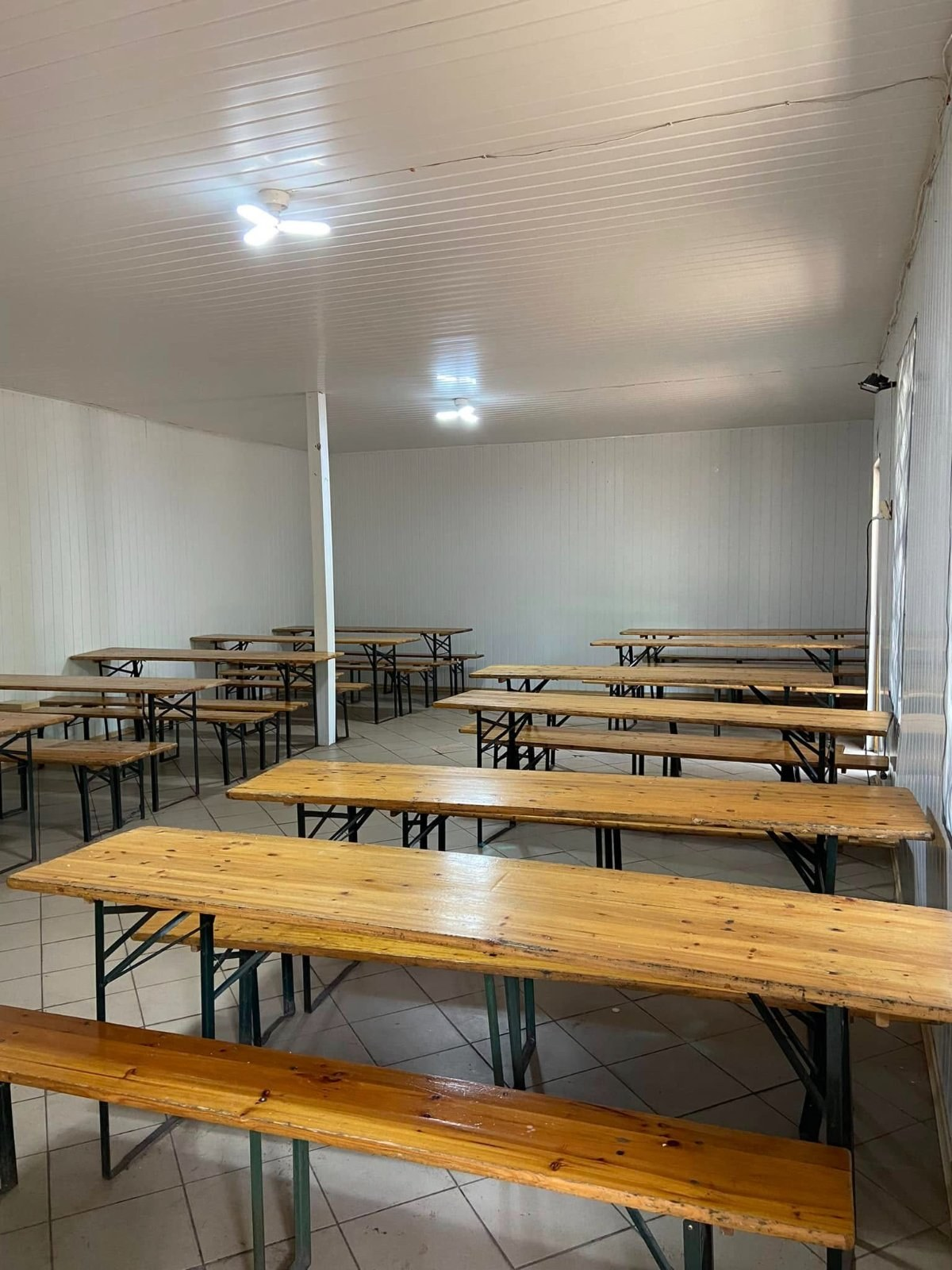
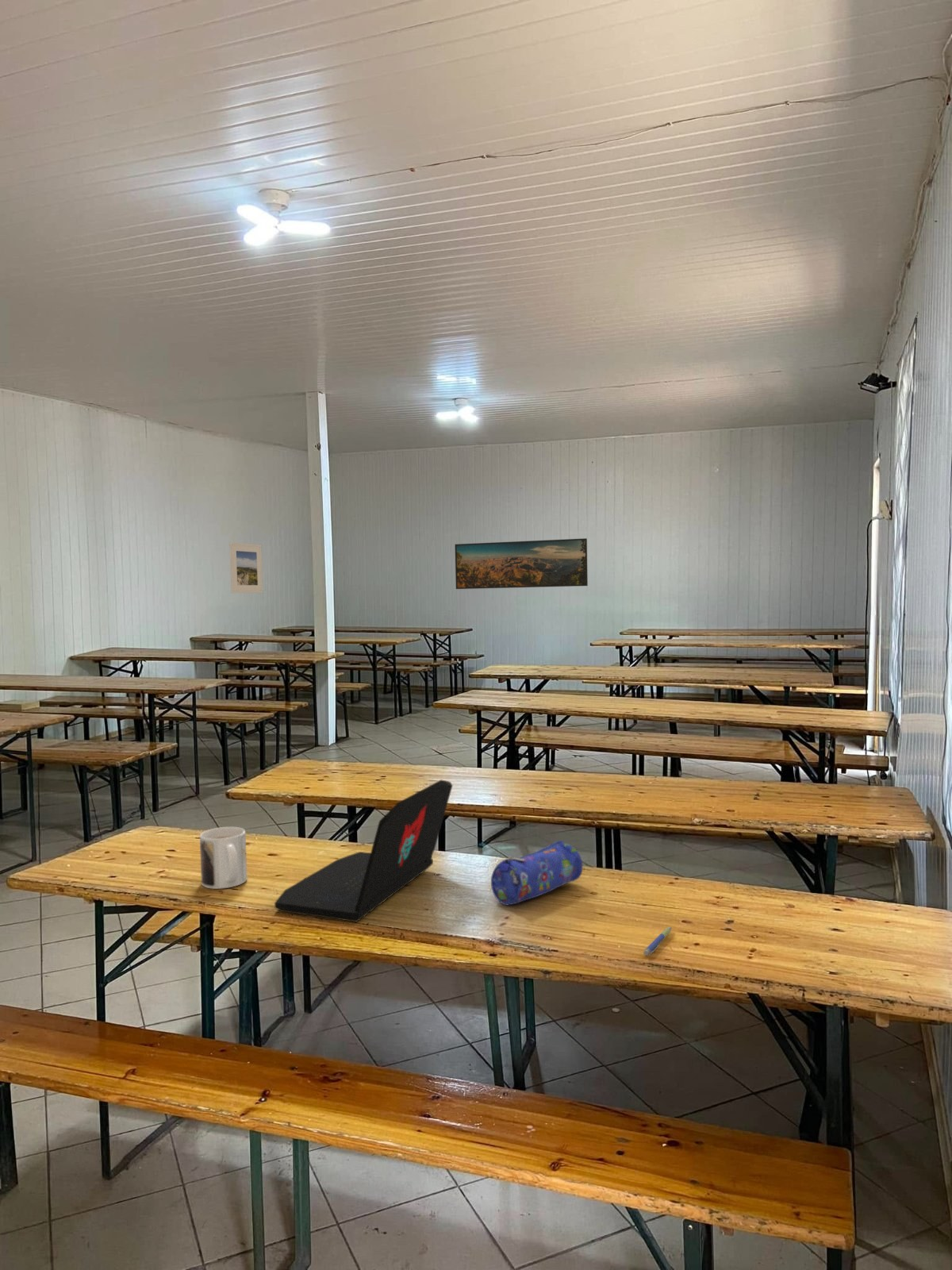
+ pencil case [490,840,583,906]
+ pen [643,926,672,956]
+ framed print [455,537,589,590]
+ mug [199,826,248,890]
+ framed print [228,542,263,594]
+ laptop [274,779,454,922]
